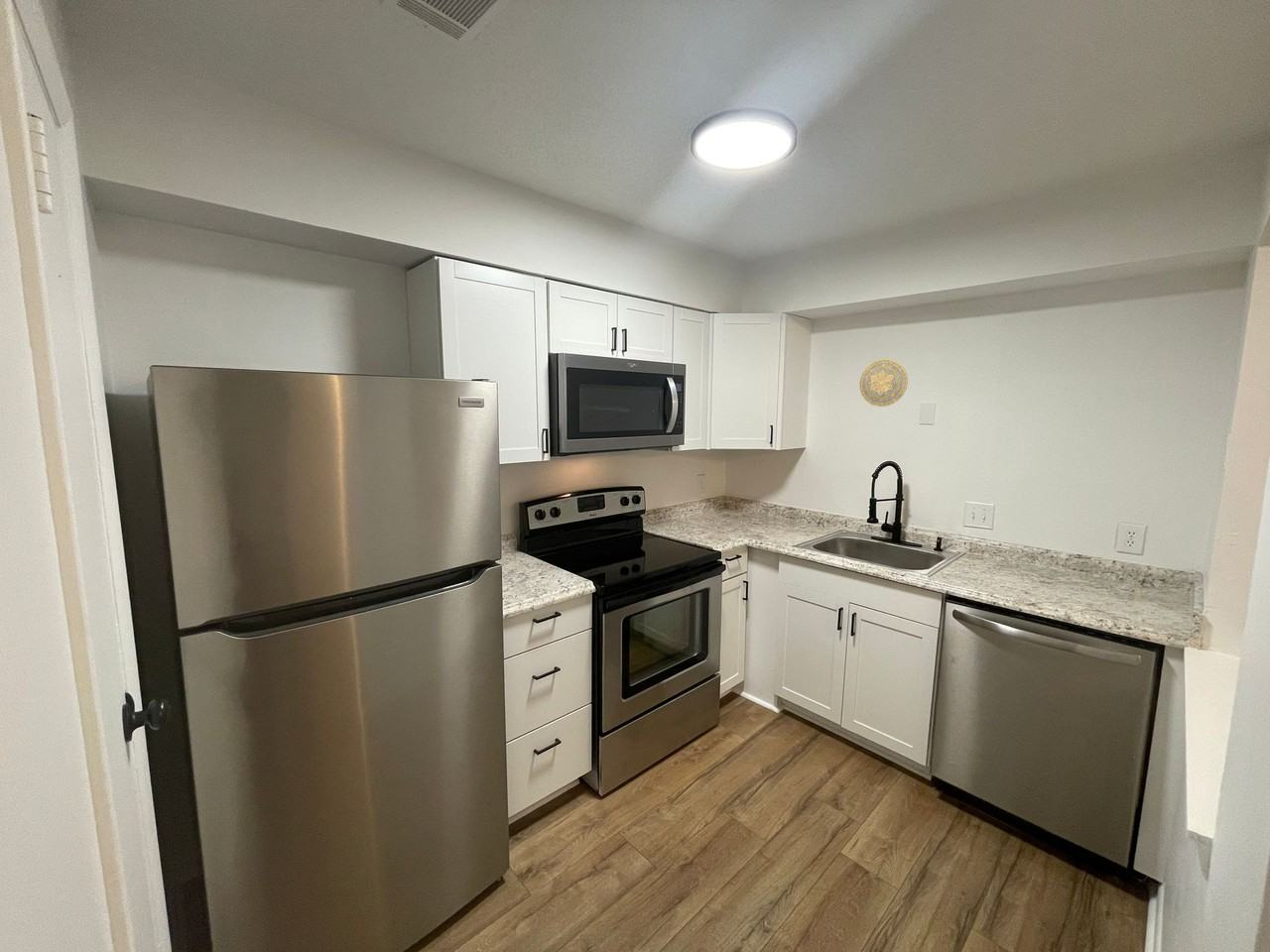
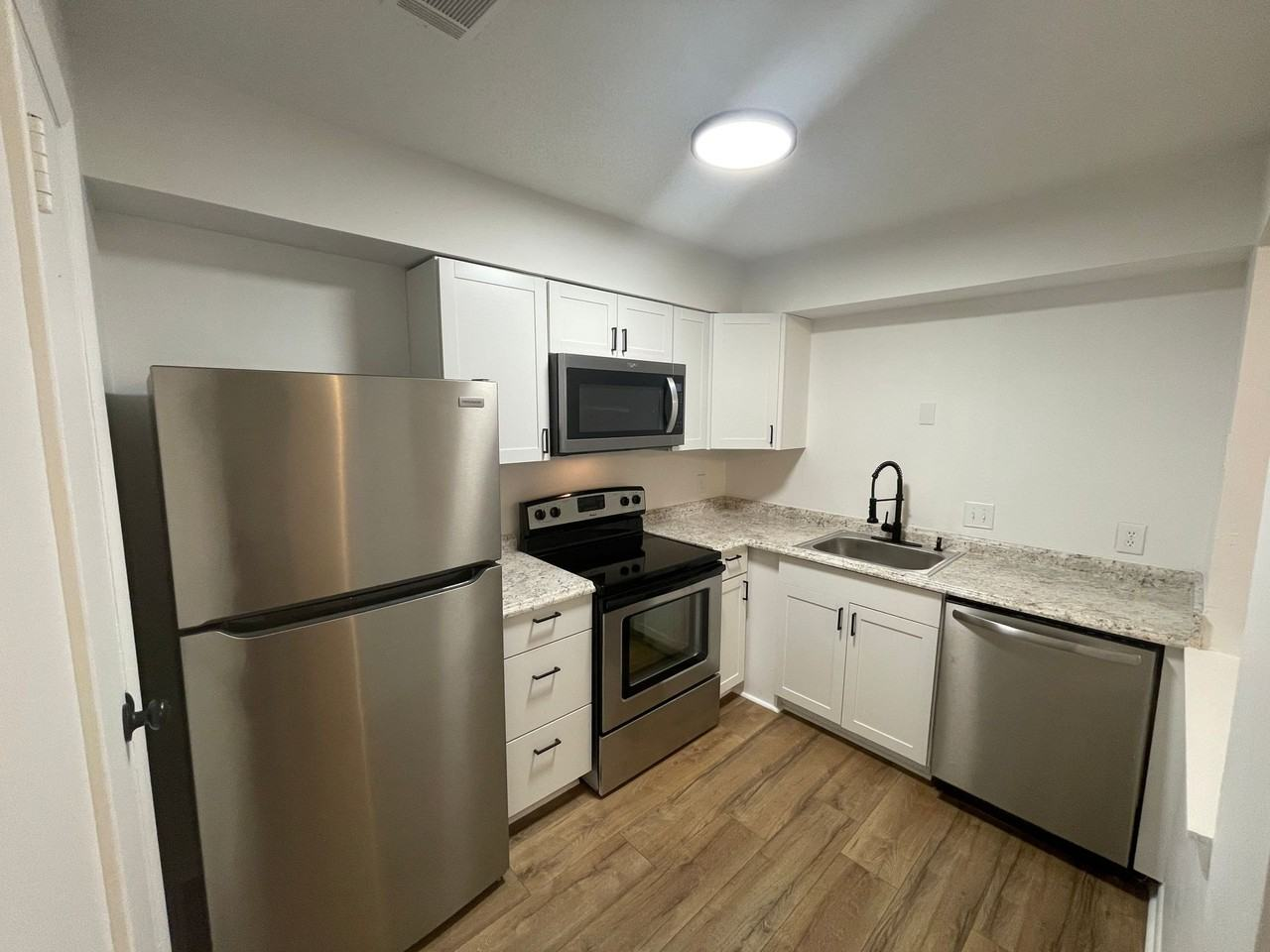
- decorative plate [858,358,909,408]
